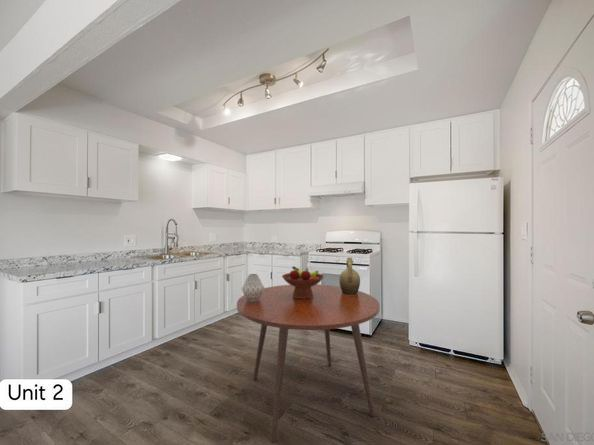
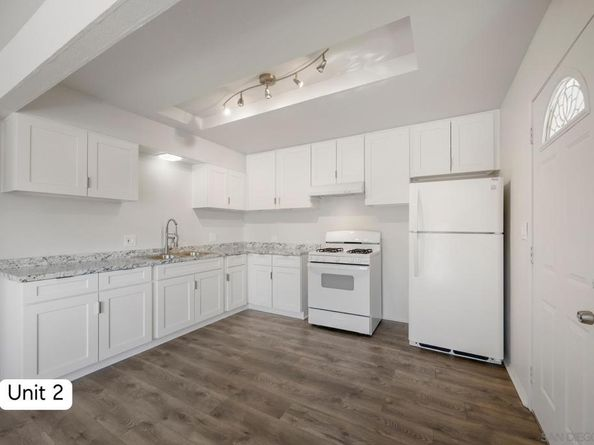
- dining table [236,284,381,443]
- pitcher [339,257,361,295]
- fruit bowl [281,265,325,299]
- vase [241,273,265,302]
